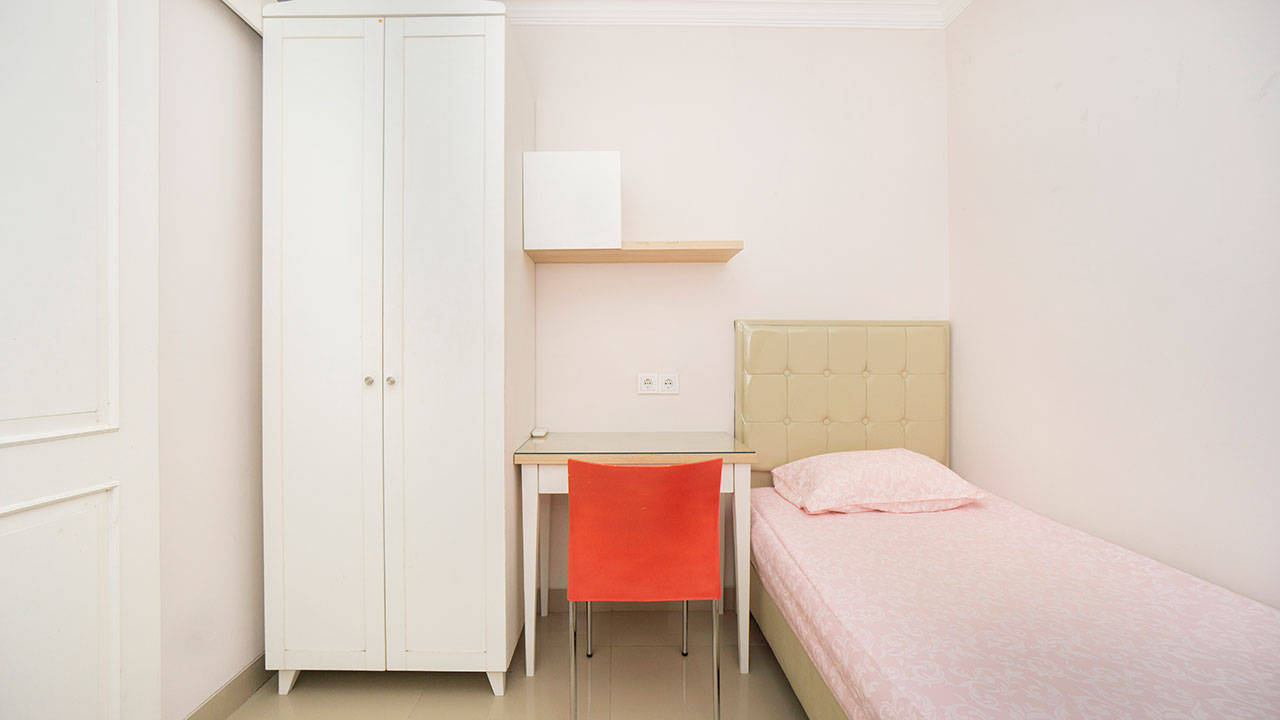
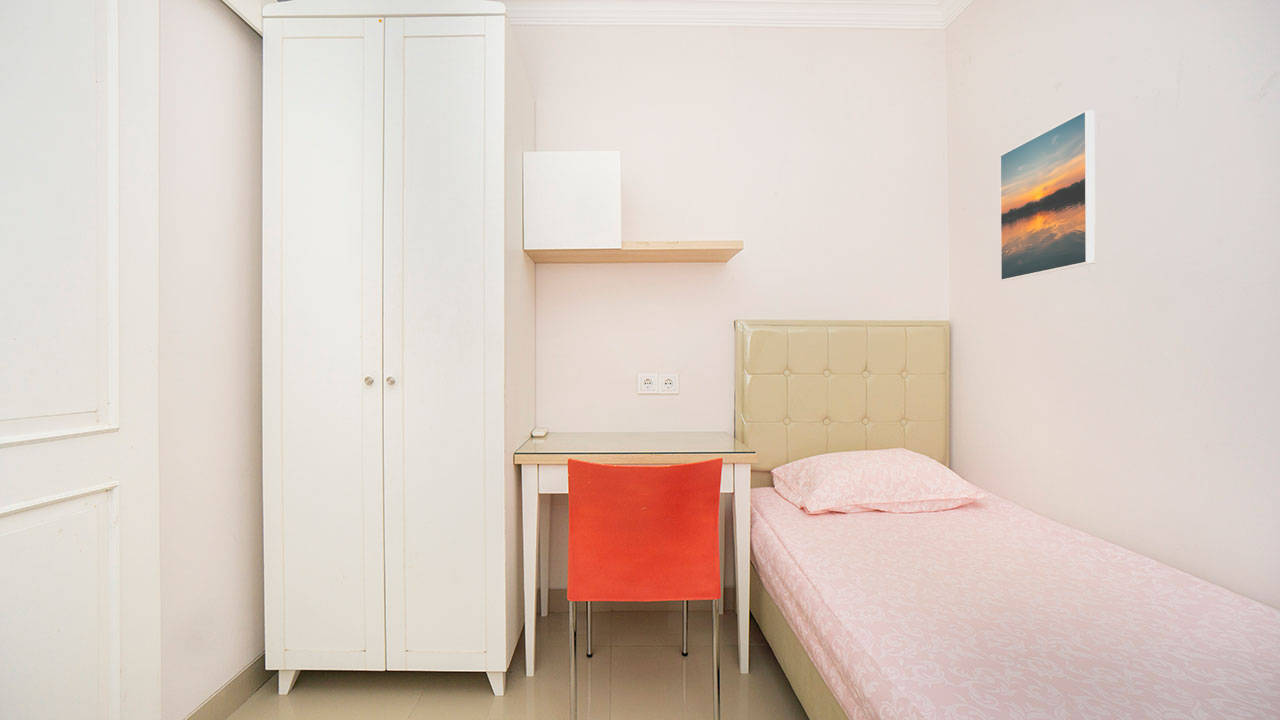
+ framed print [999,109,1096,282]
